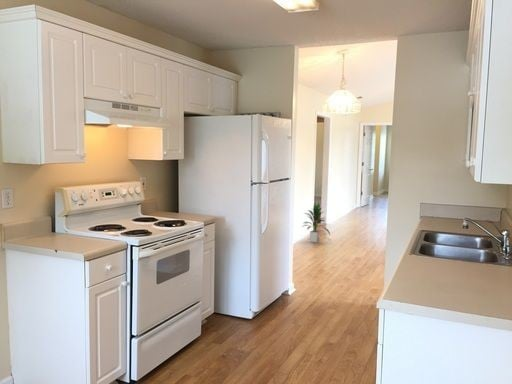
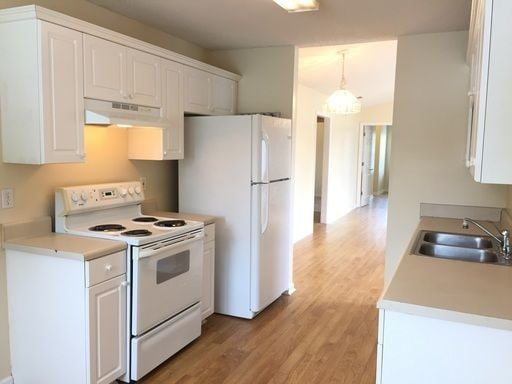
- indoor plant [301,202,331,244]
